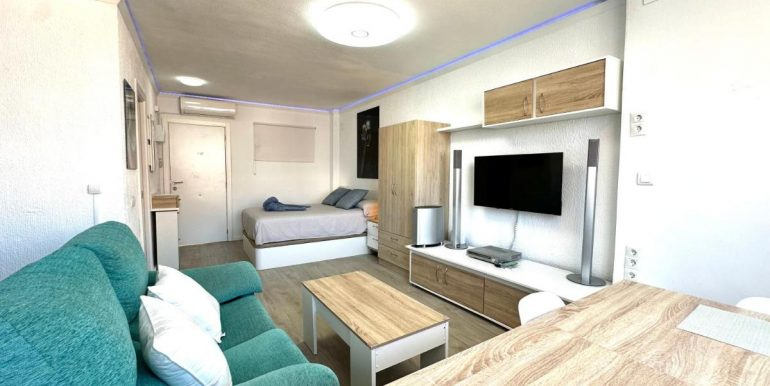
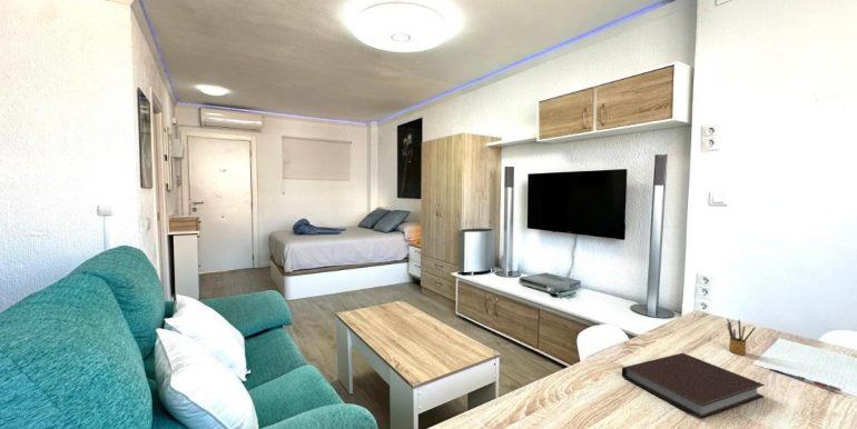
+ pen [768,368,843,392]
+ notebook [621,352,766,420]
+ pencil box [726,317,757,356]
